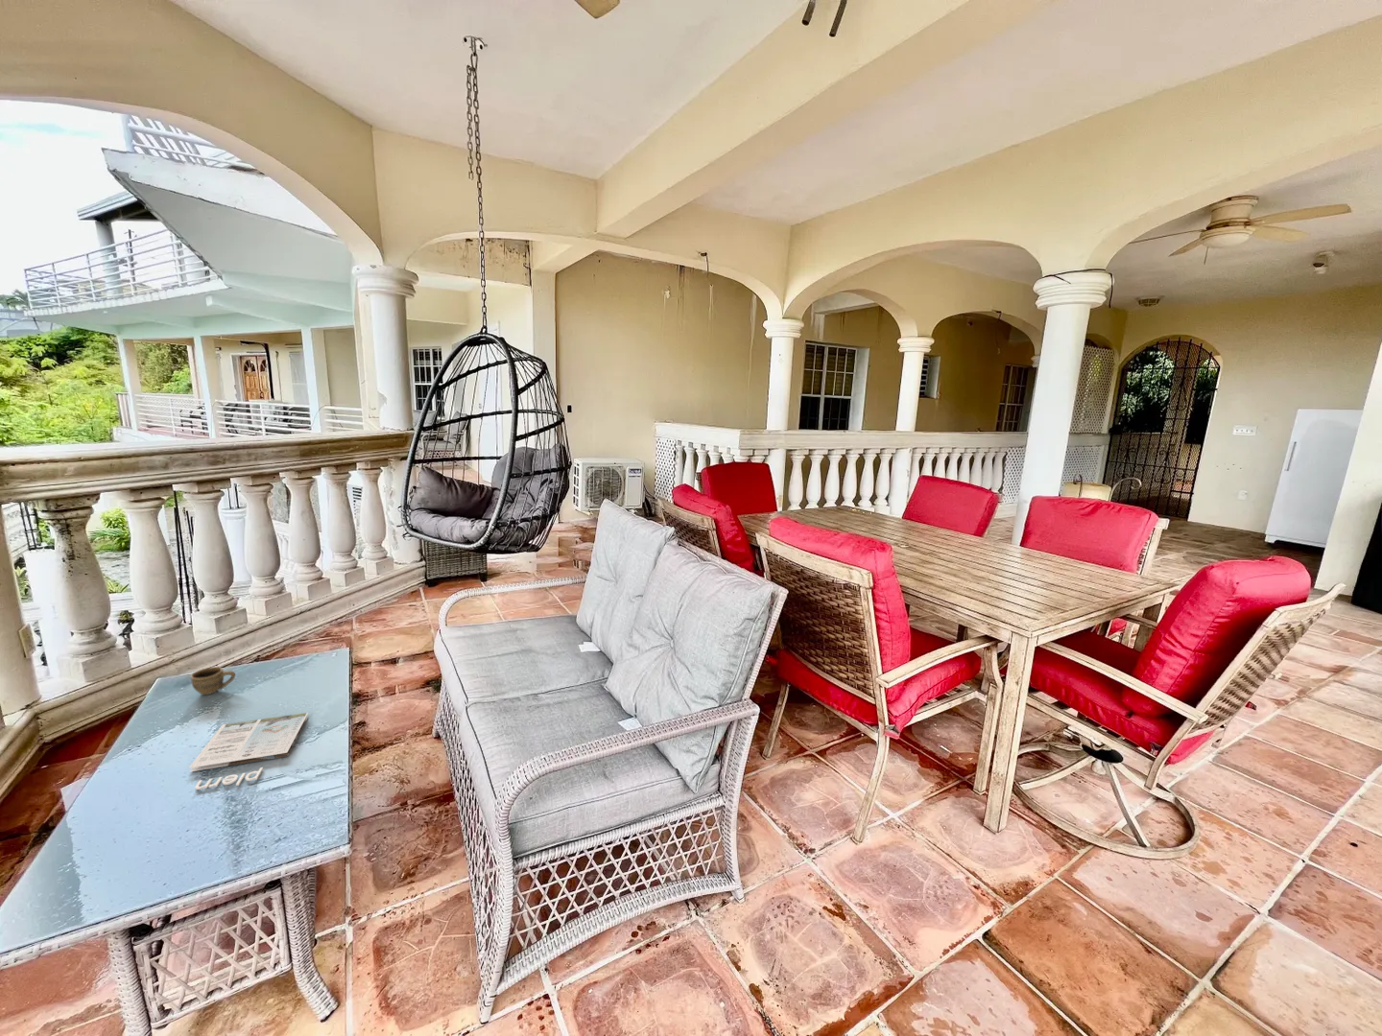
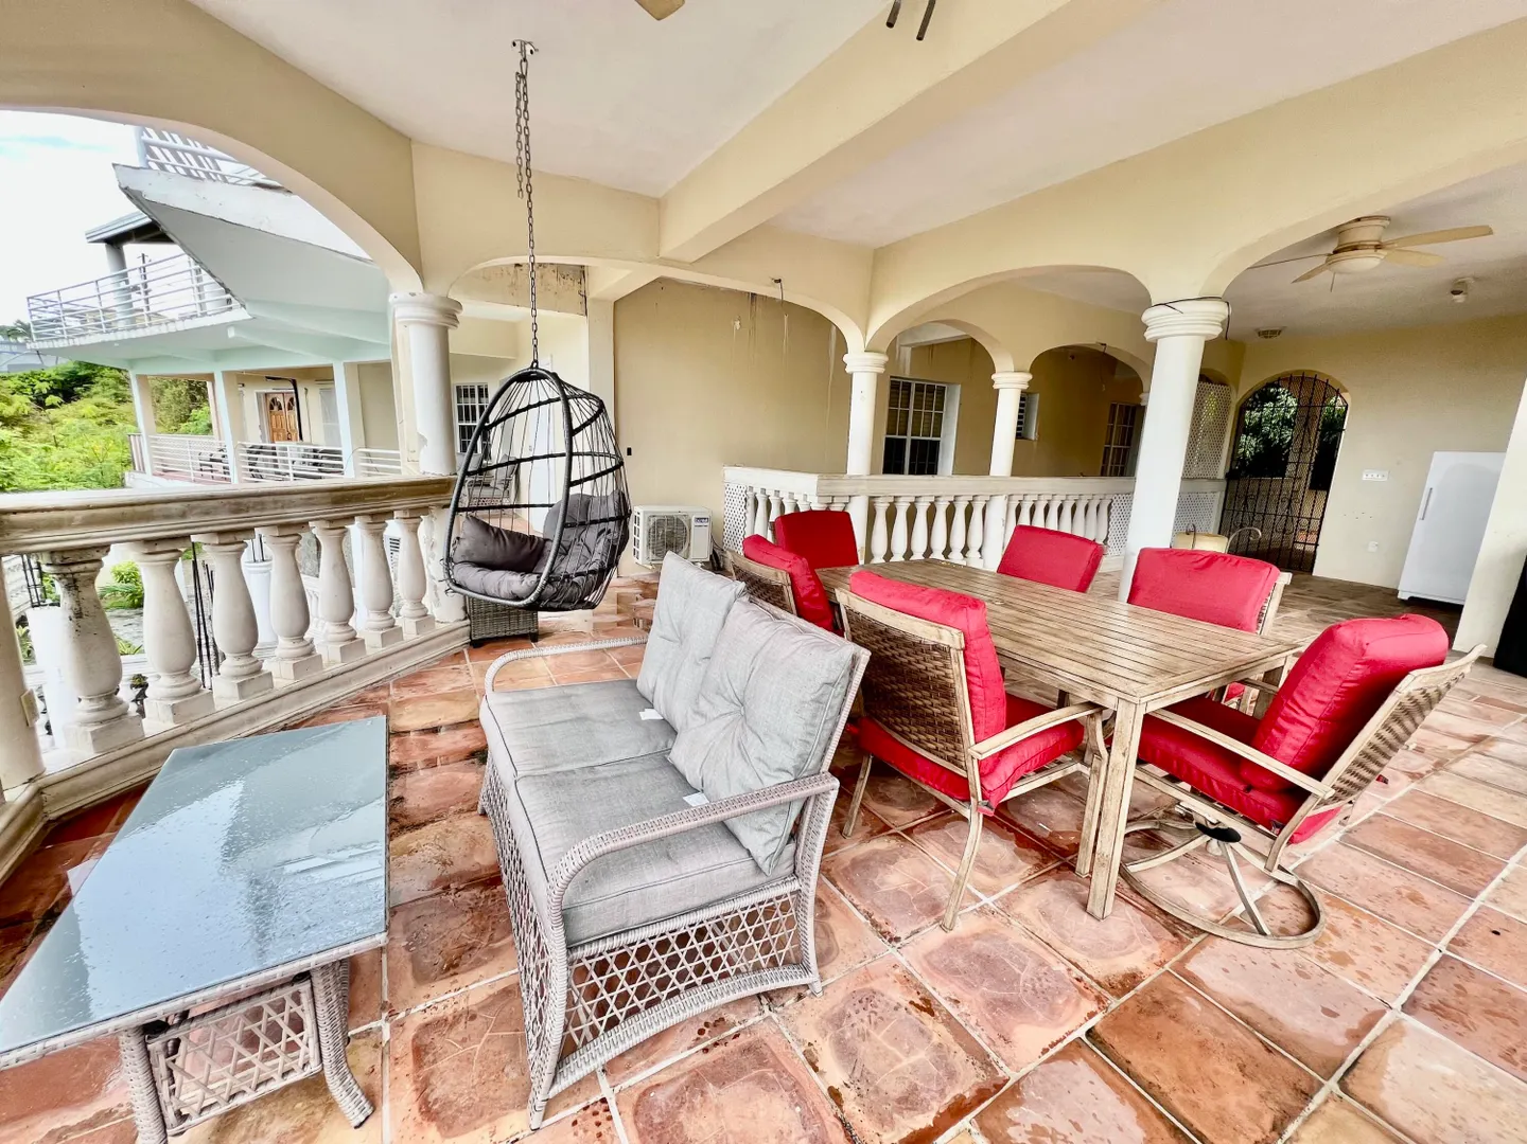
- cup [189,666,236,695]
- magazine [188,712,309,790]
